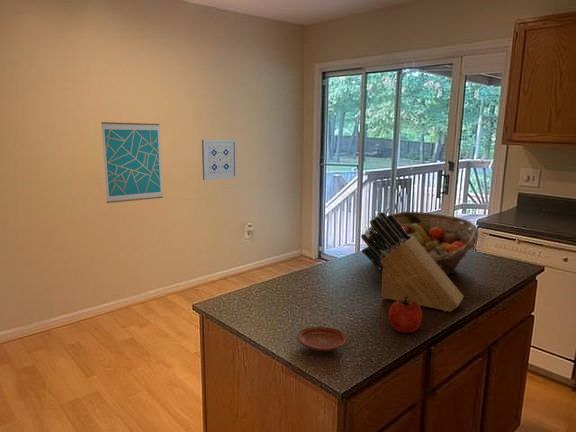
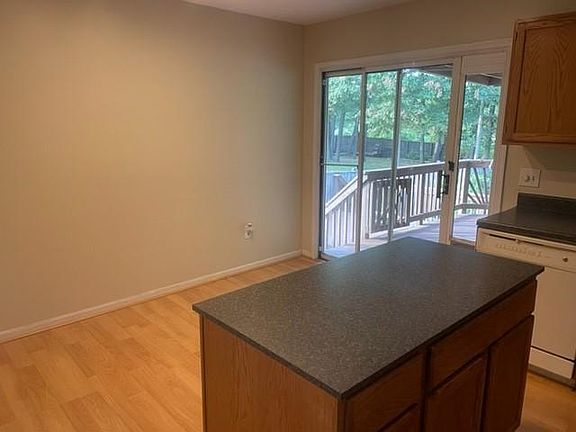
- plate [296,326,348,352]
- wall art [100,121,164,204]
- fruit basket [364,211,480,276]
- apple [387,297,423,334]
- knife block [360,211,465,313]
- wall art [201,139,238,181]
